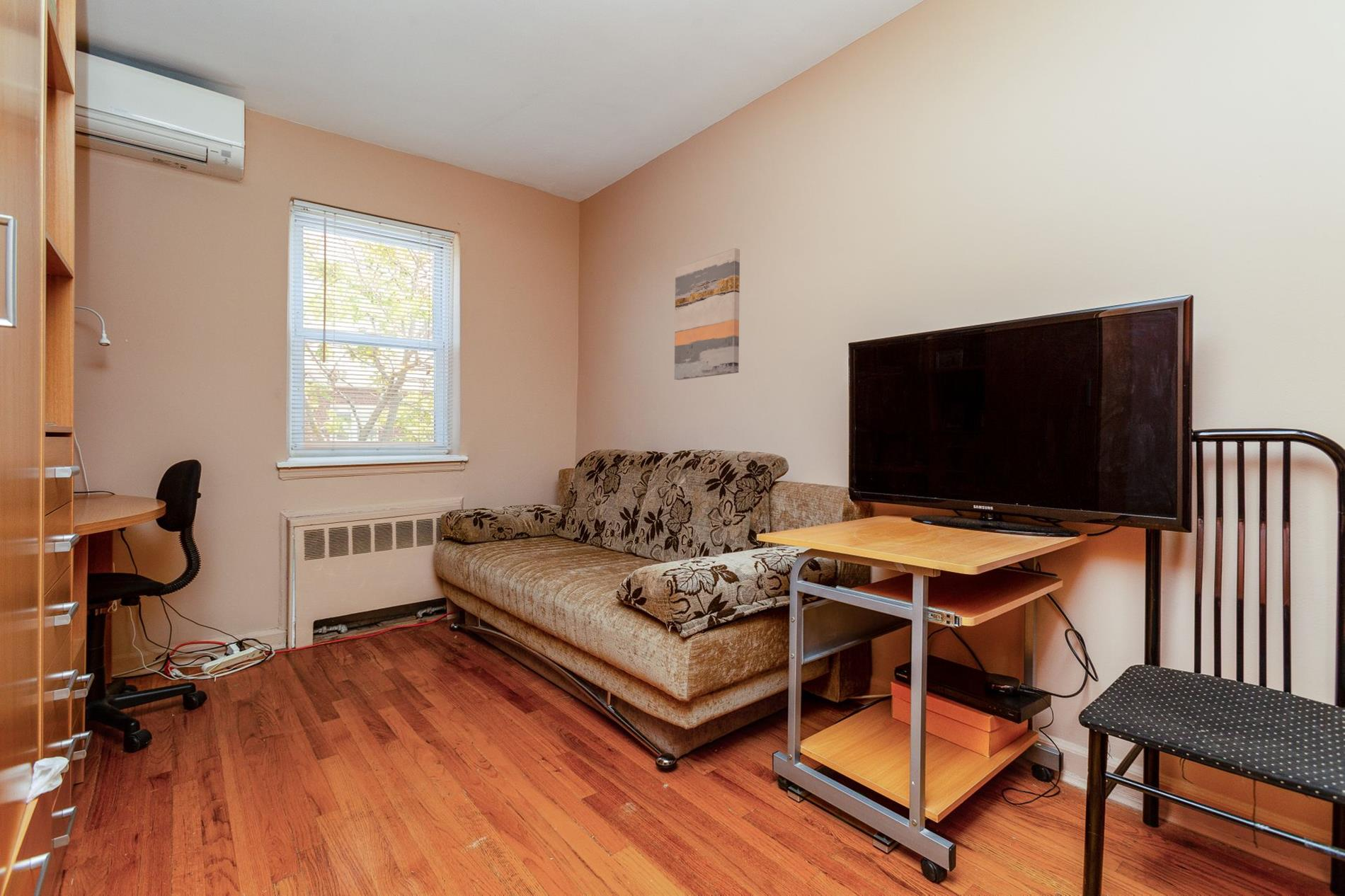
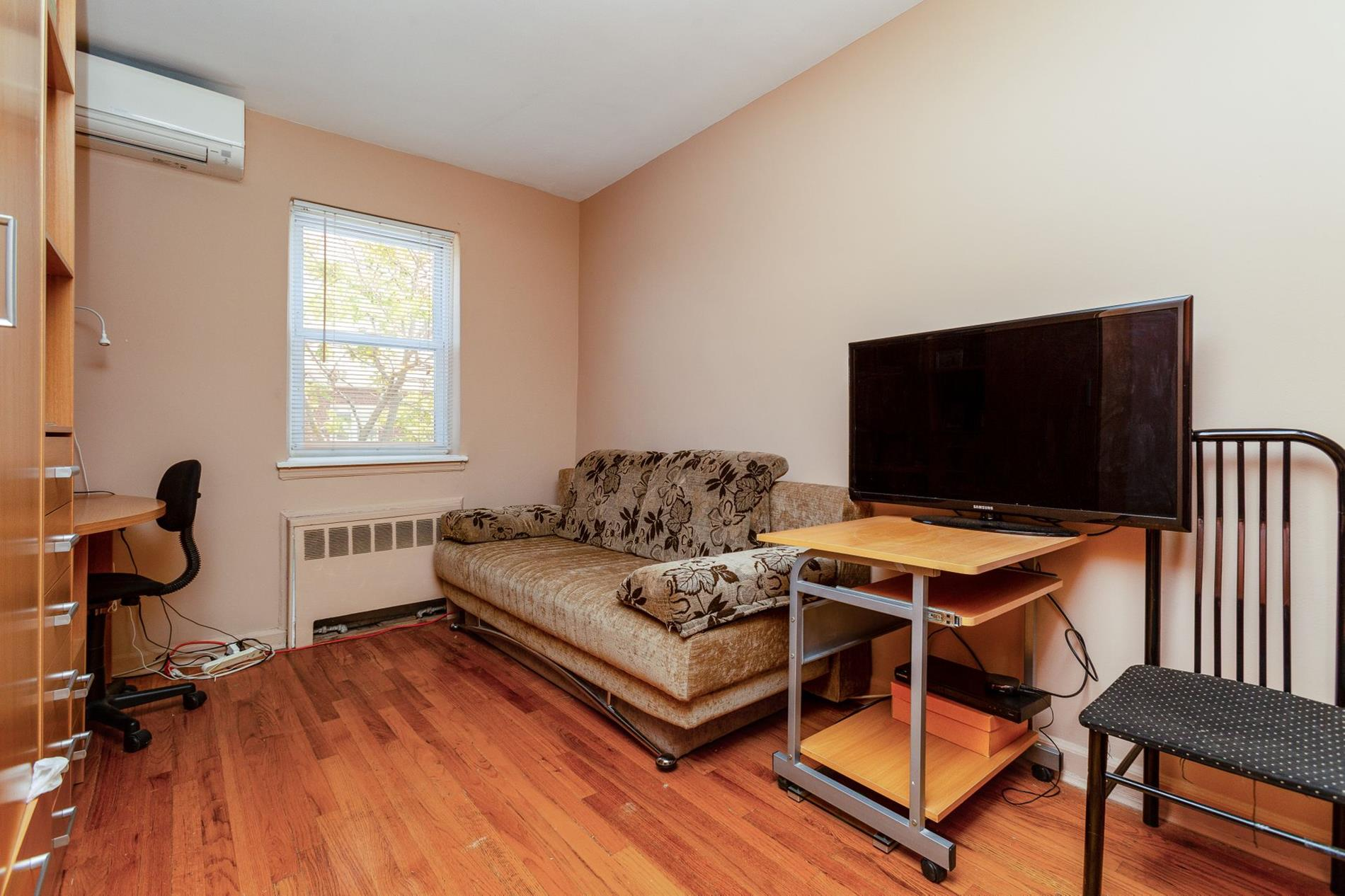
- wall art [674,248,740,381]
